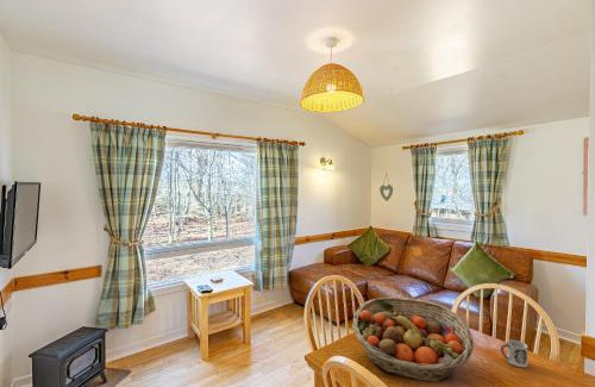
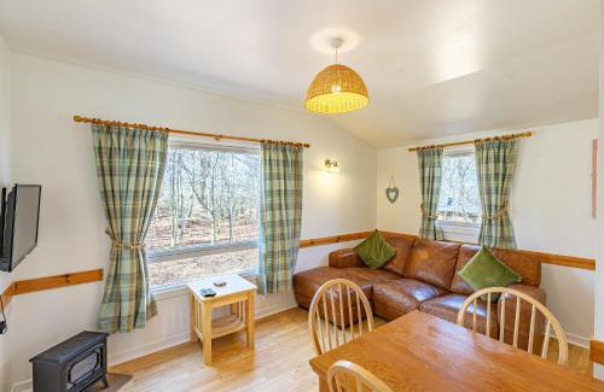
- fruit basket [351,297,475,383]
- cup [499,338,528,368]
